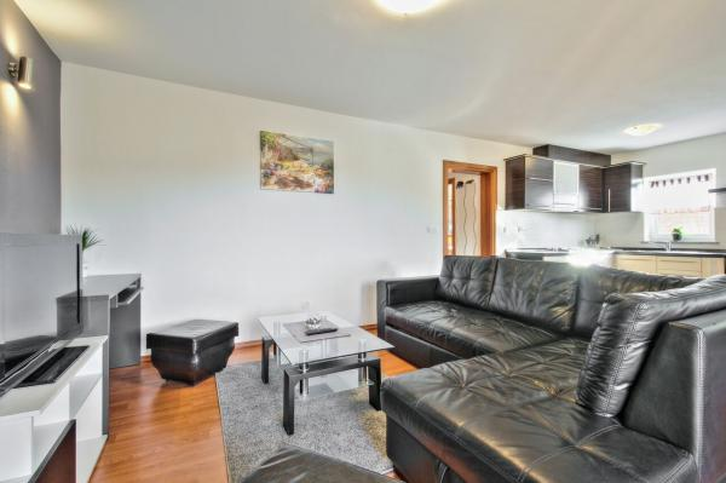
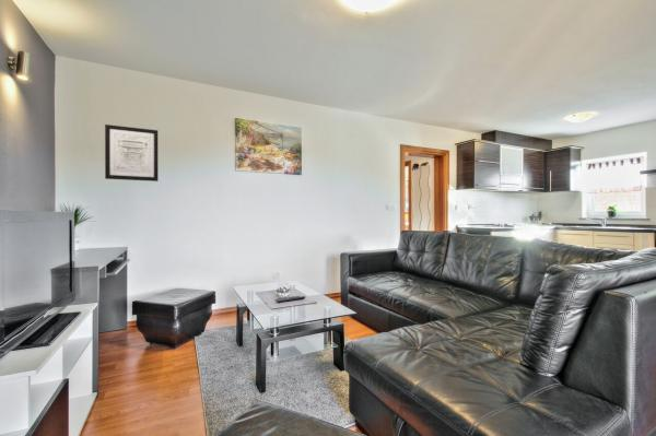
+ wall art [104,123,160,182]
